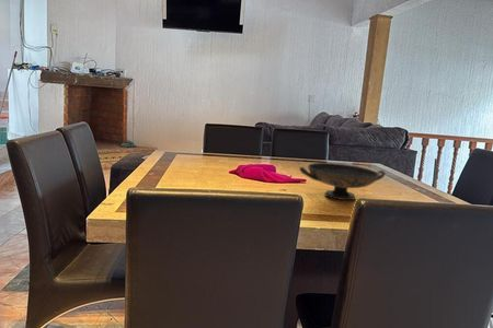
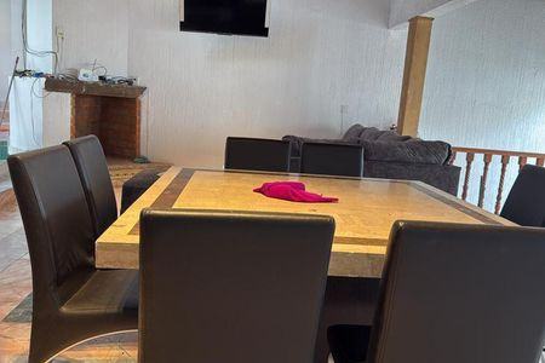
- decorative bowl [298,162,387,201]
